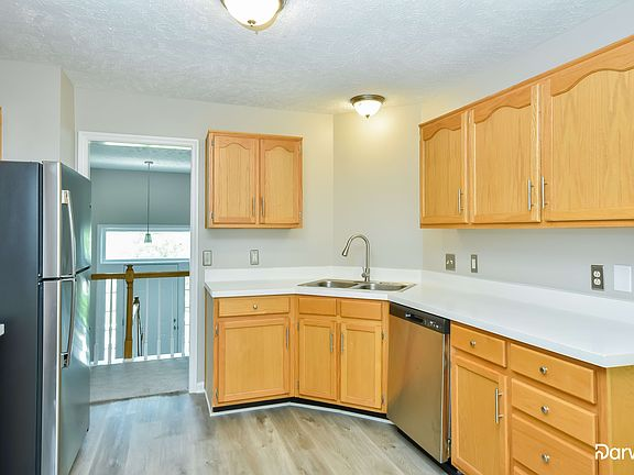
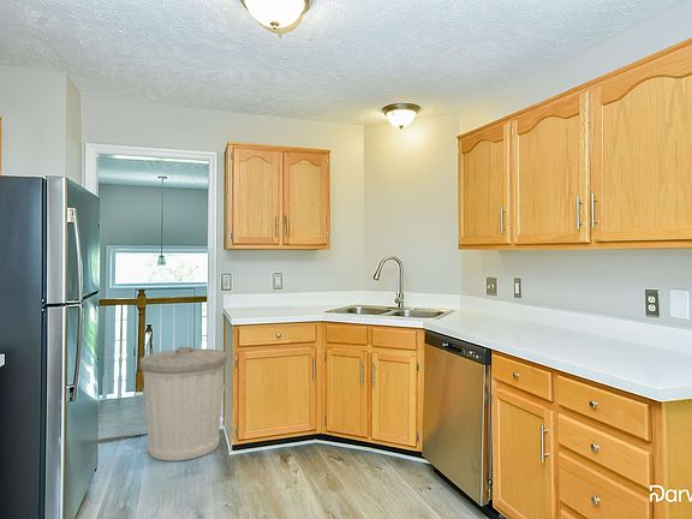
+ trash can [138,346,228,463]
